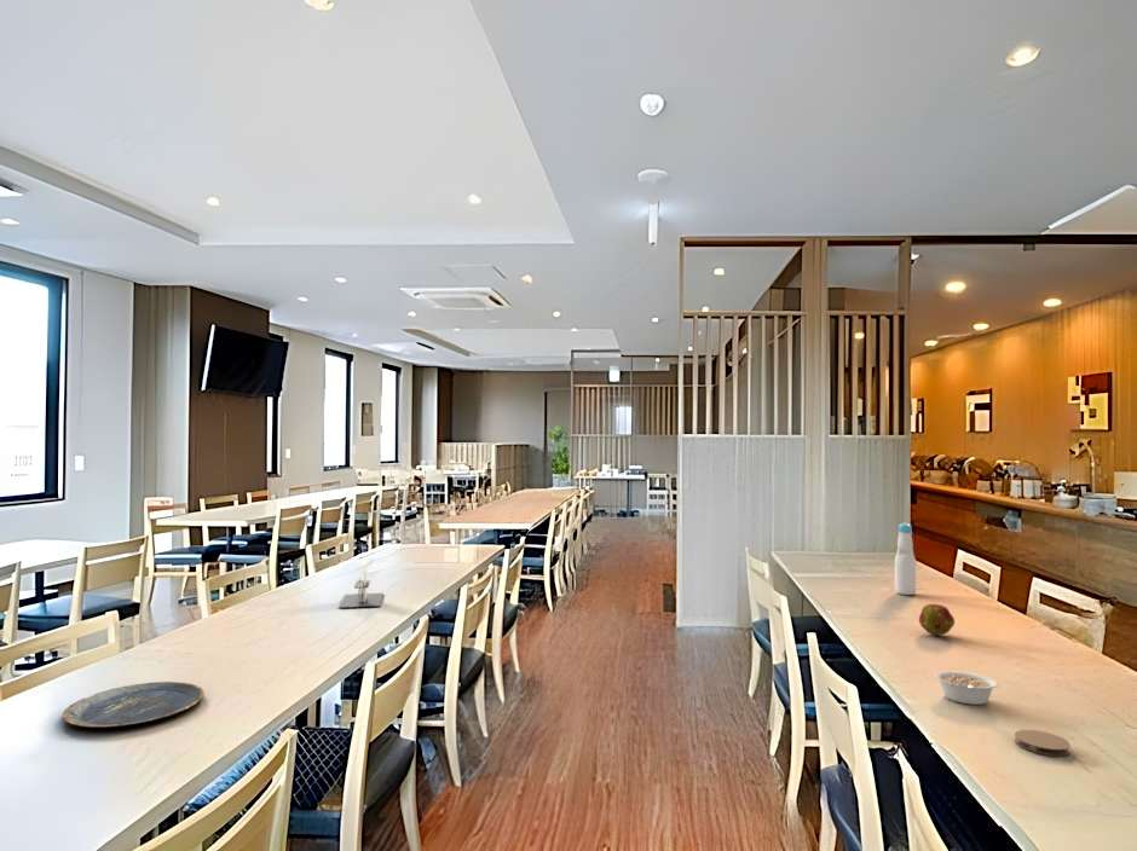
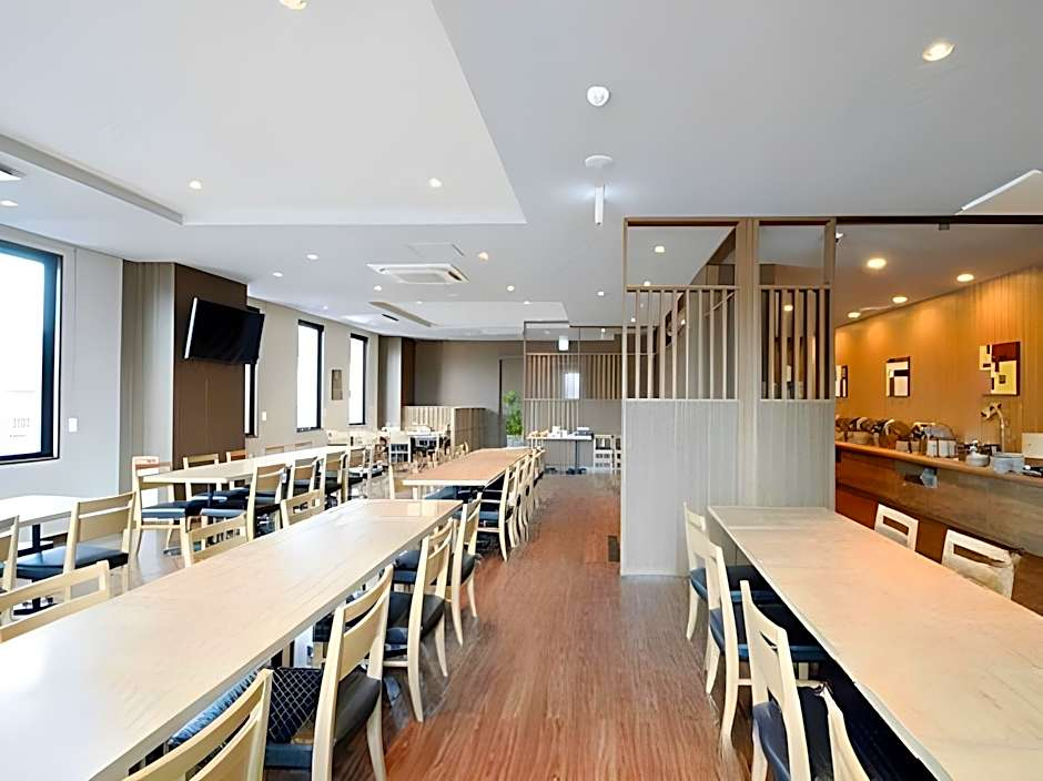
- plate [62,681,204,729]
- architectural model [339,565,385,608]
- legume [934,670,999,706]
- fruit [918,603,956,637]
- bottle [894,522,917,596]
- coaster [1014,729,1072,757]
